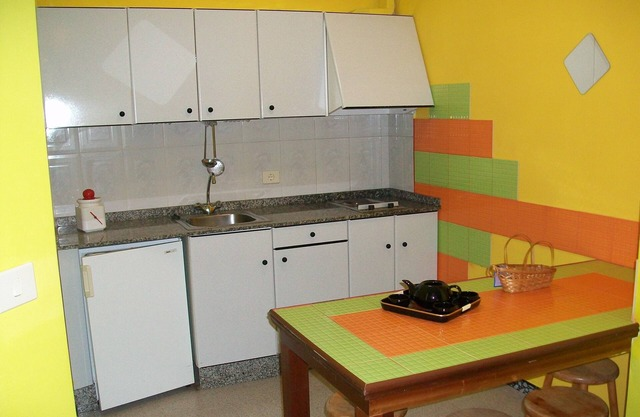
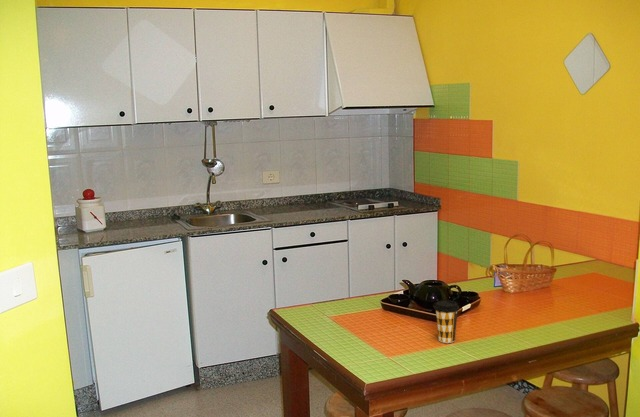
+ coffee cup [433,300,460,344]
